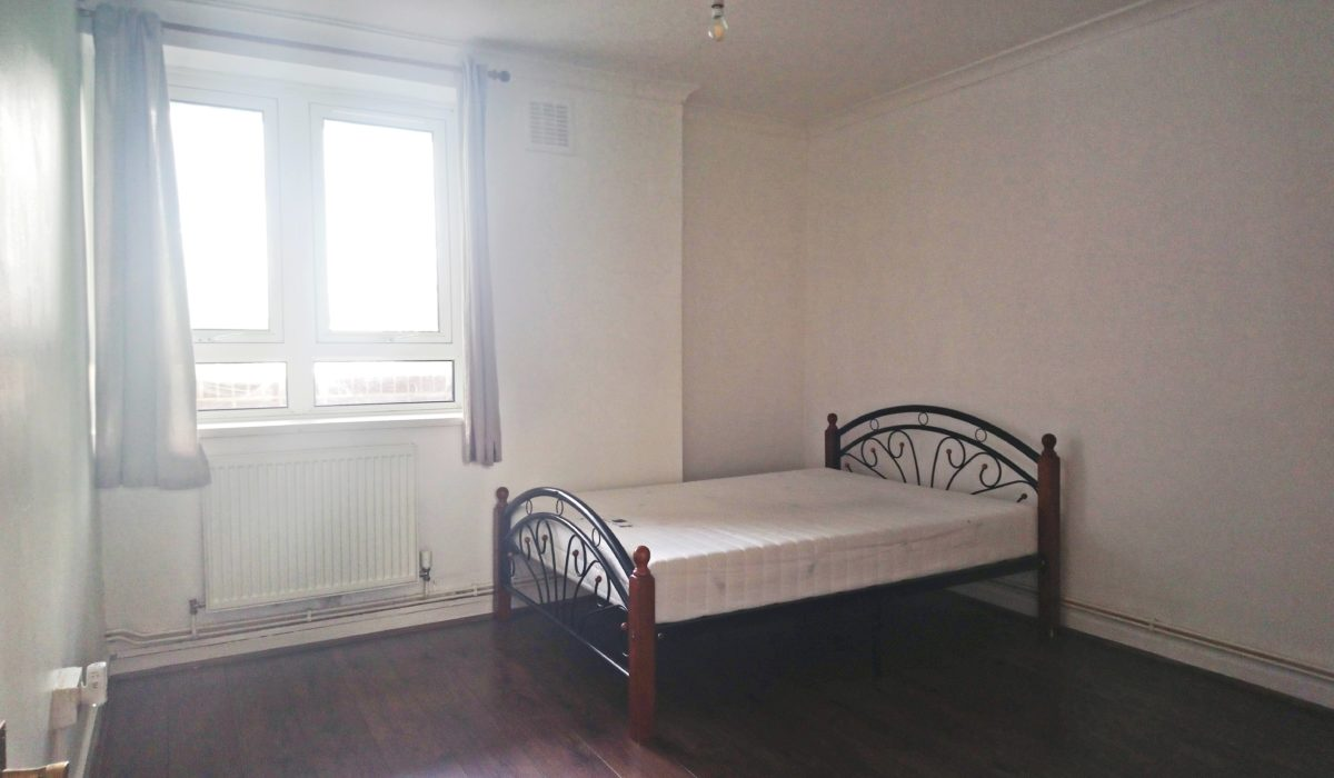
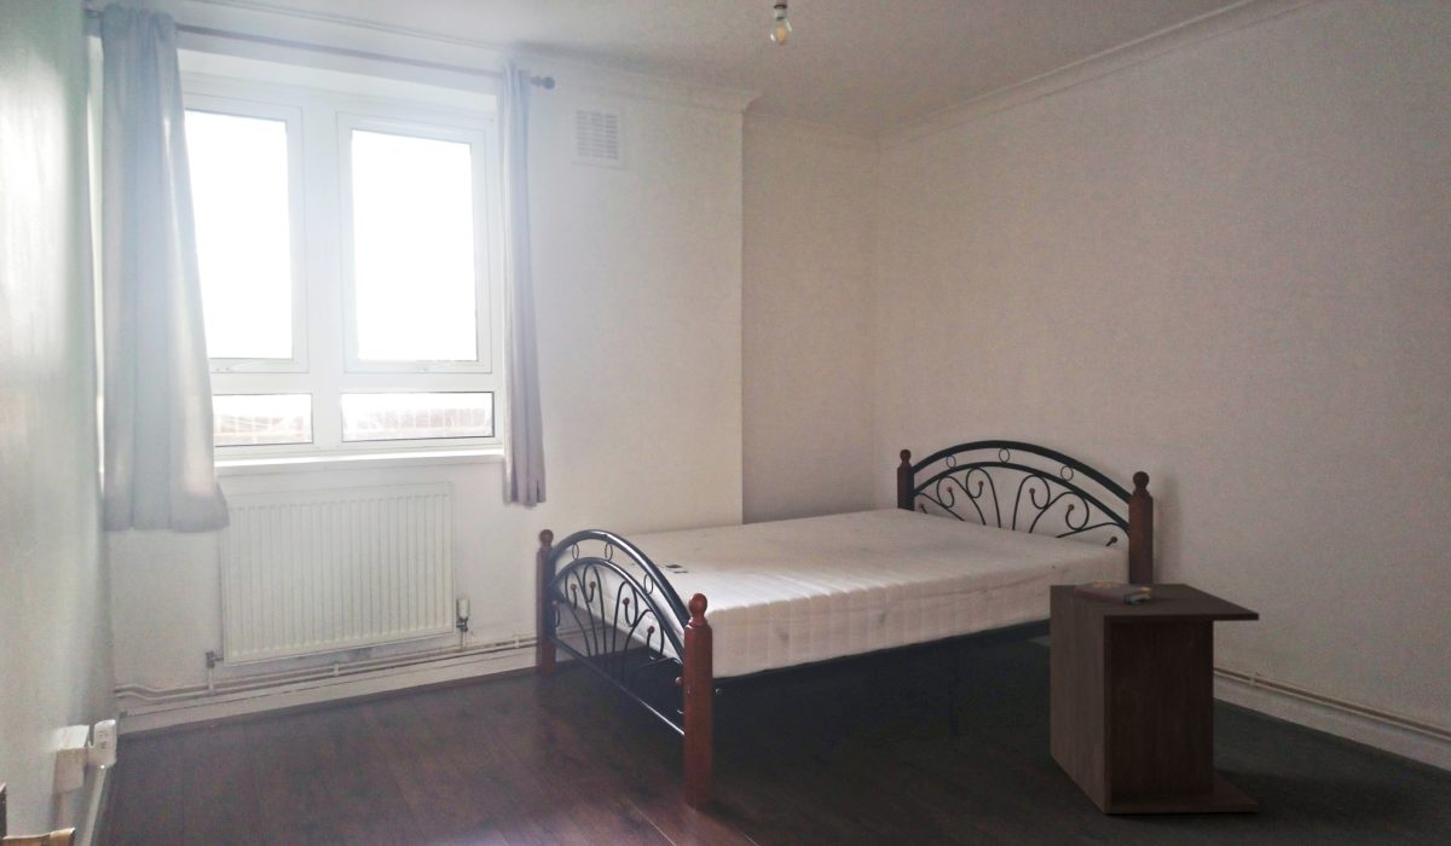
+ book [1075,579,1151,604]
+ nightstand [1048,583,1260,815]
